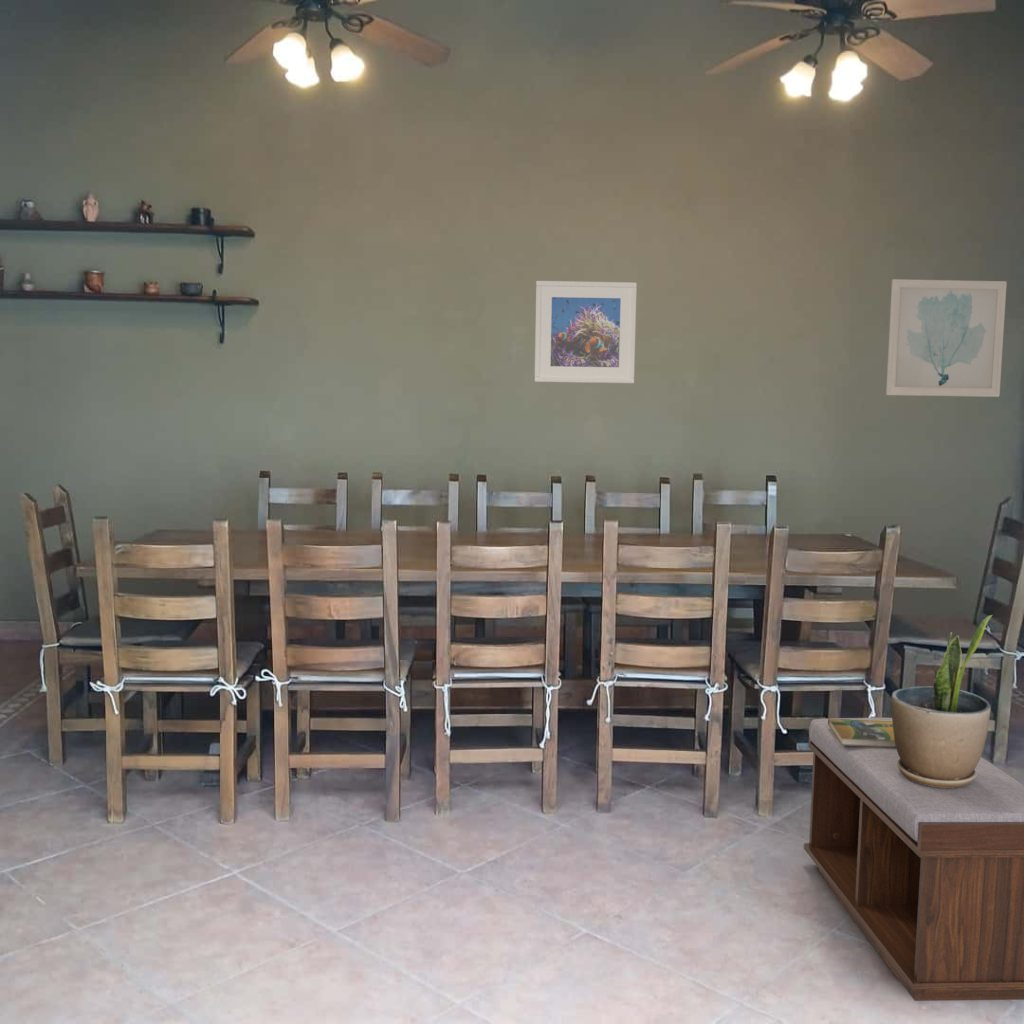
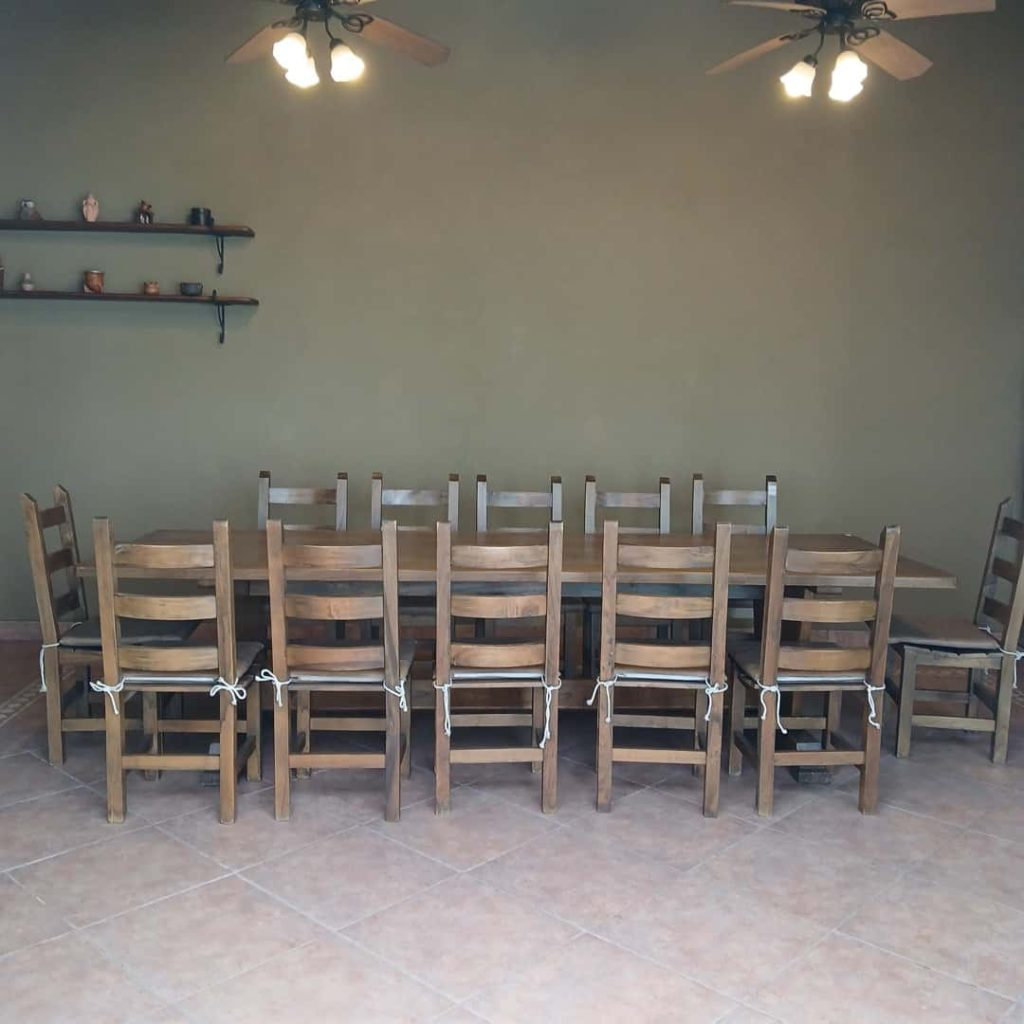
- booklet [827,717,896,748]
- bench [803,717,1024,1002]
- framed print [534,280,638,384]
- potted plant [891,614,993,788]
- wall art [885,278,1008,398]
